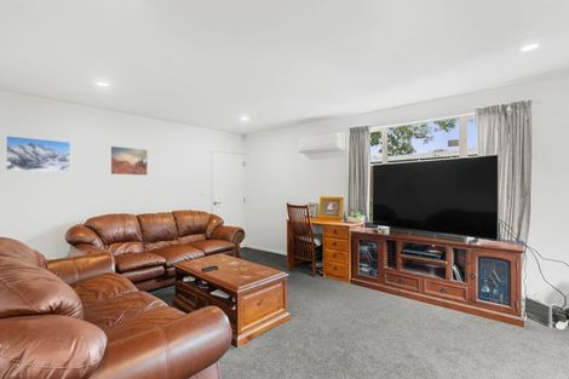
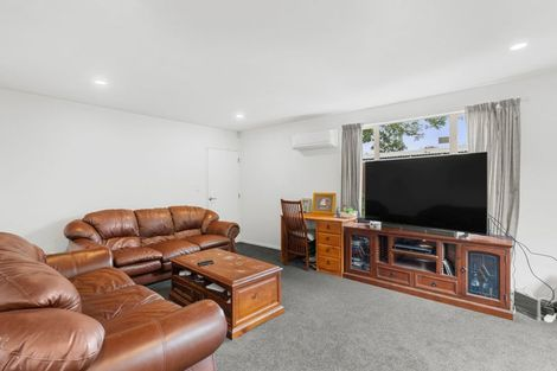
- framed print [5,134,71,173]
- wall art [110,145,148,176]
